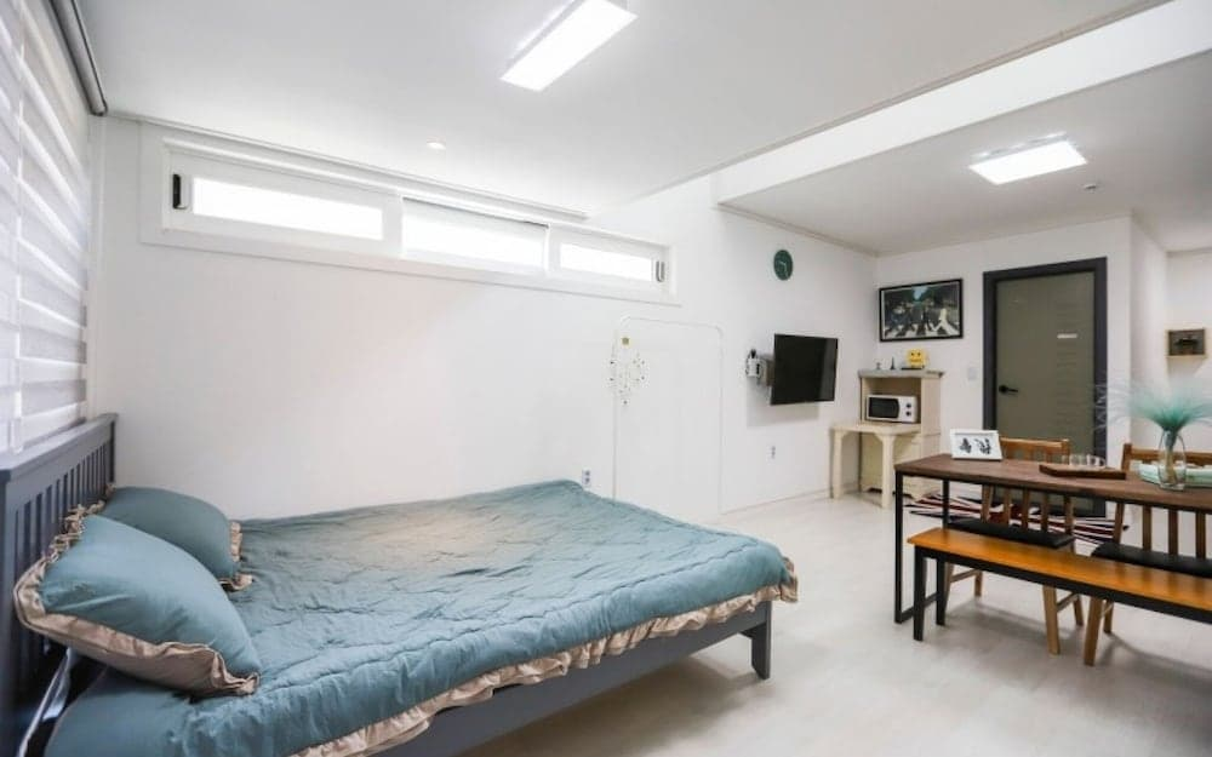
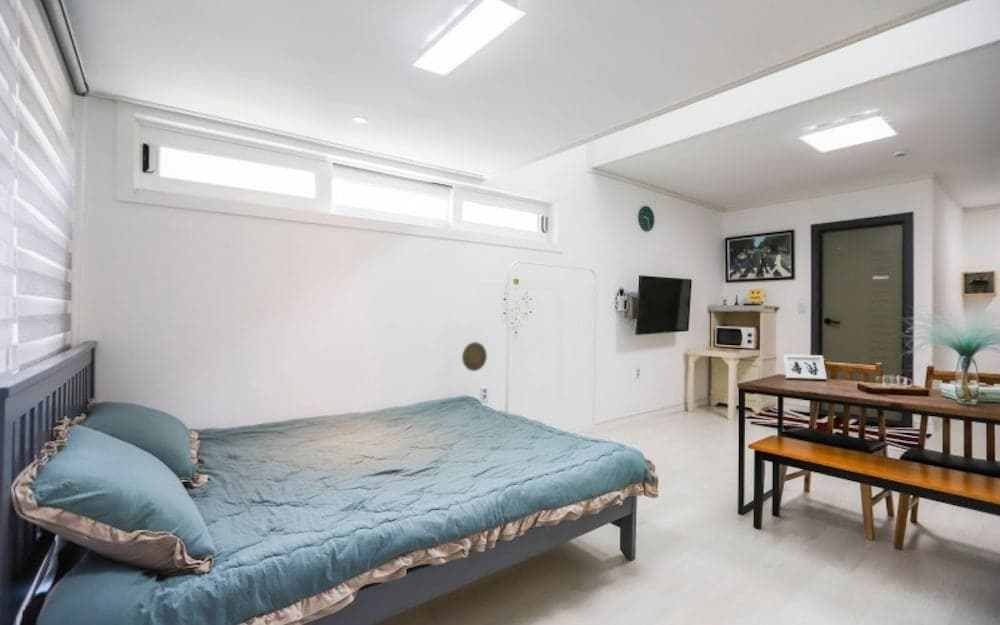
+ decorative plate [461,341,488,372]
